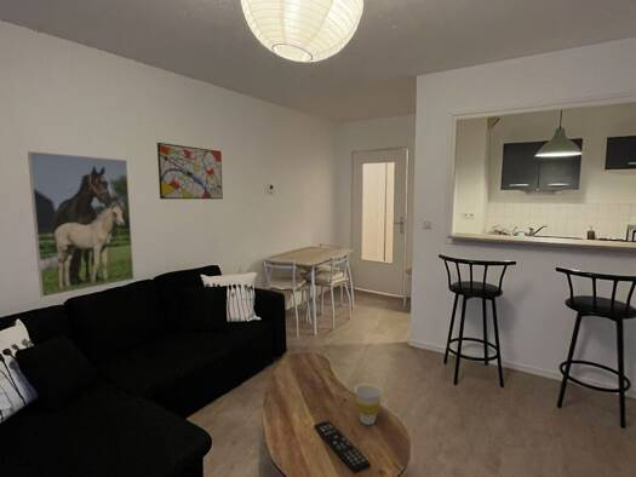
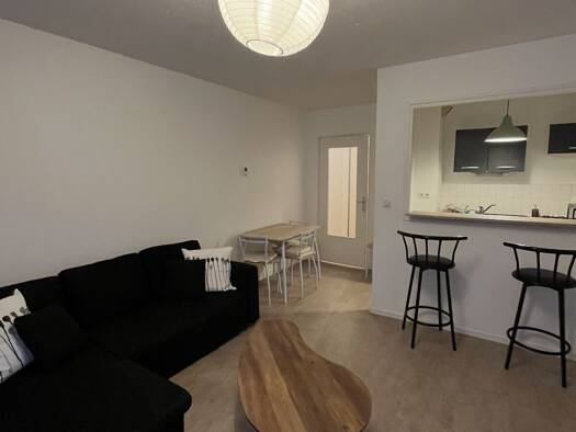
- remote control [313,419,372,476]
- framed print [27,150,134,298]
- cup [354,383,383,426]
- wall art [156,142,224,200]
